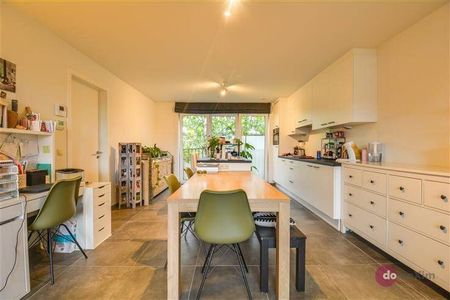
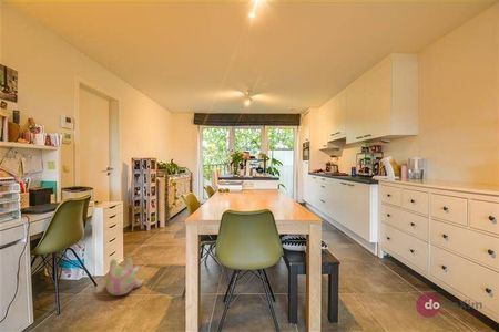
+ plush toy [104,257,145,297]
